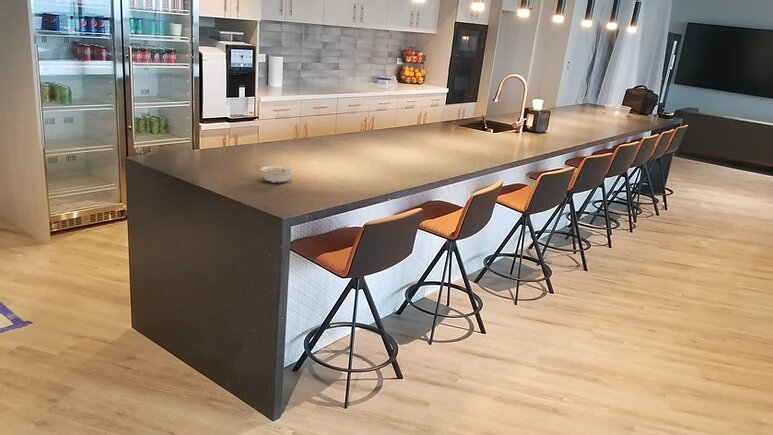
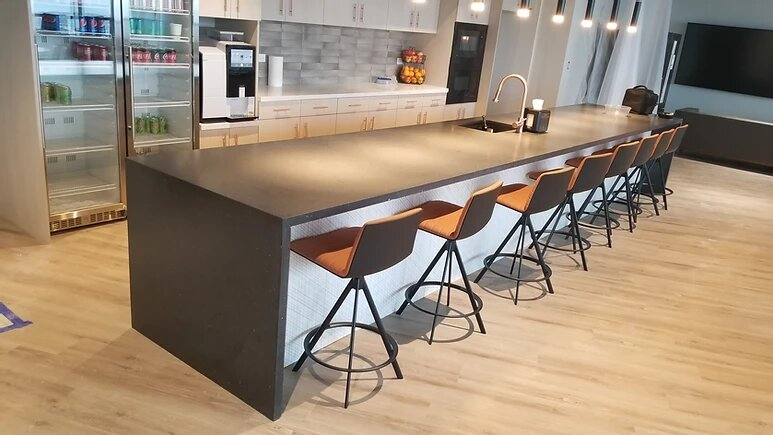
- legume [253,164,295,184]
